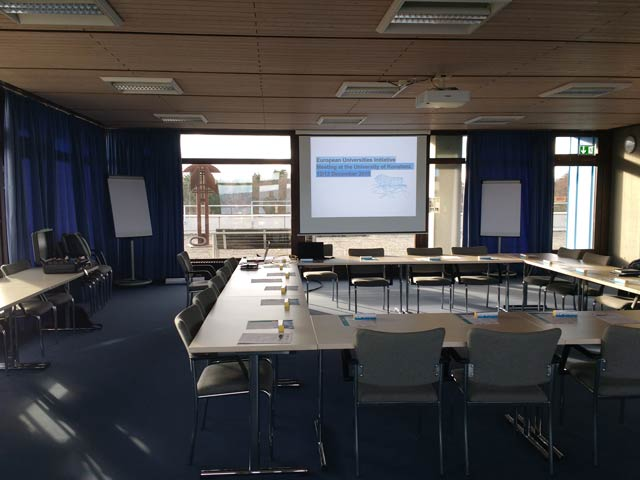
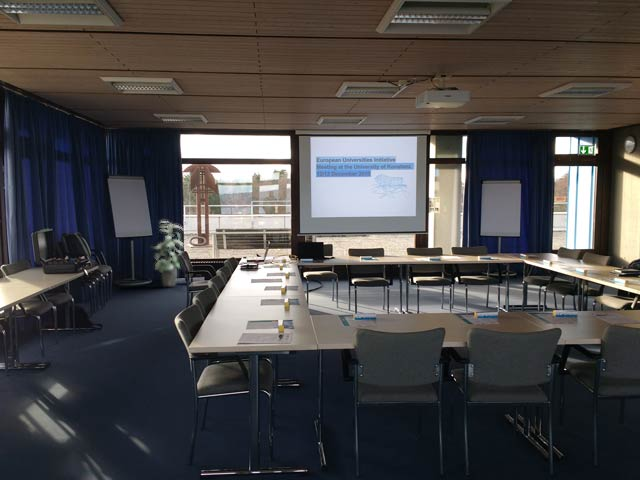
+ indoor plant [150,220,185,287]
